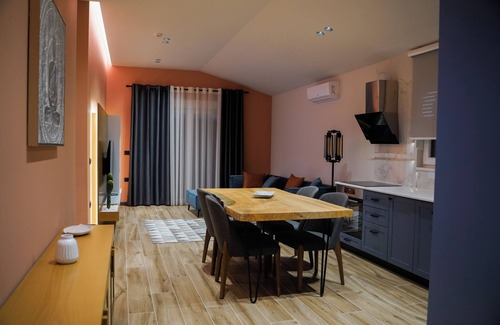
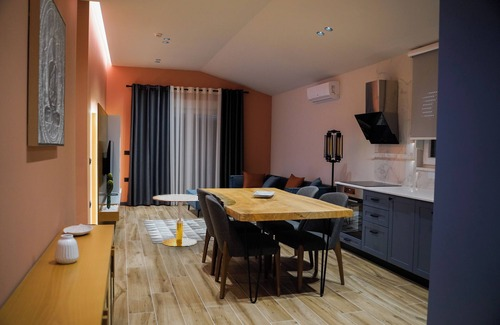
+ side table [152,194,200,247]
